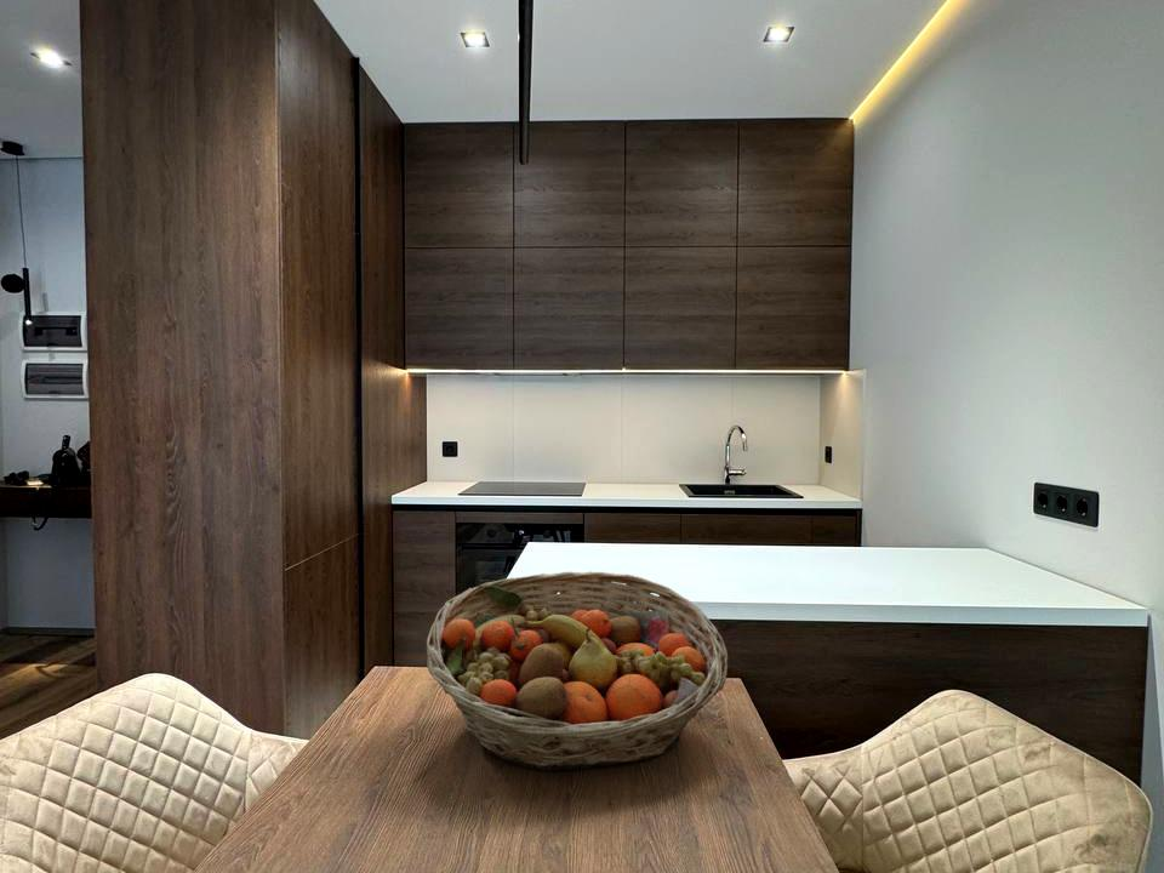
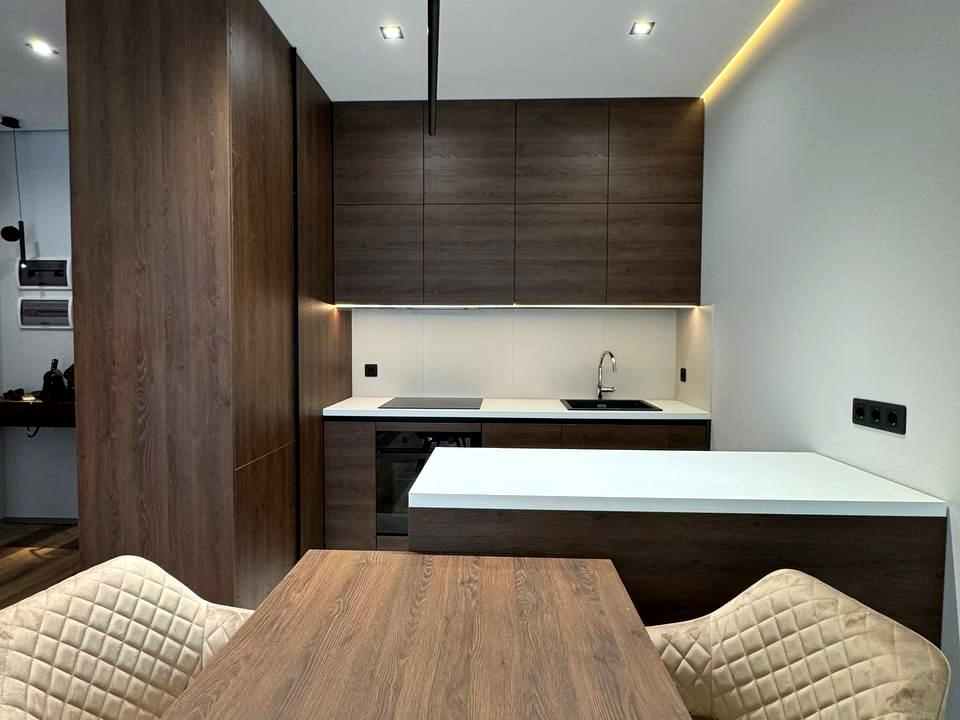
- fruit basket [426,571,729,771]
